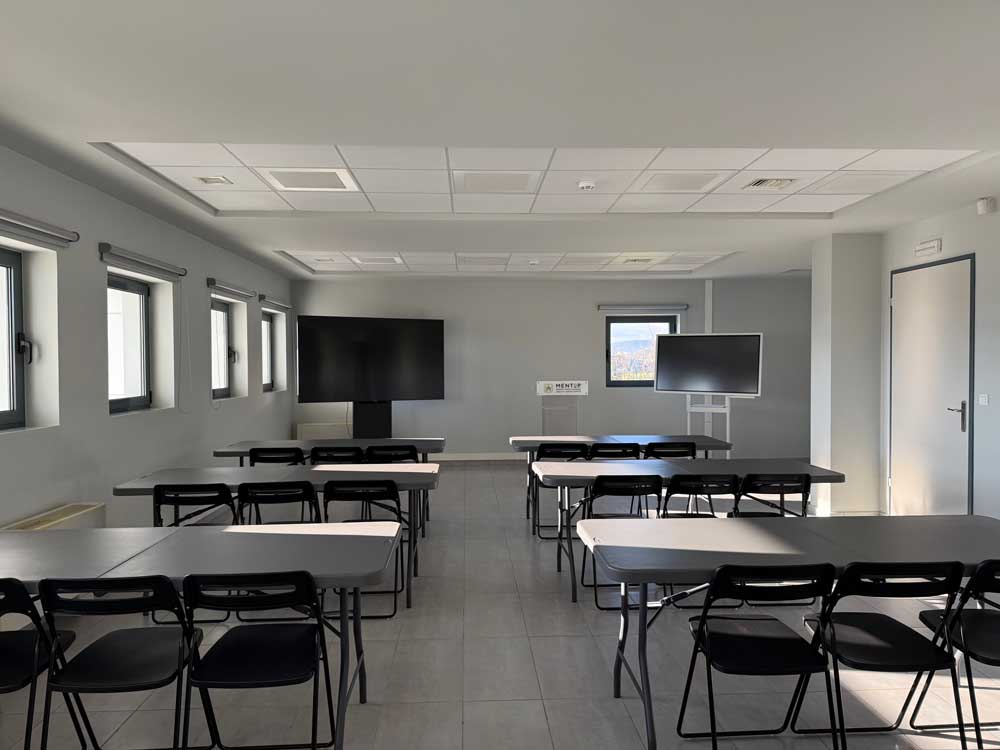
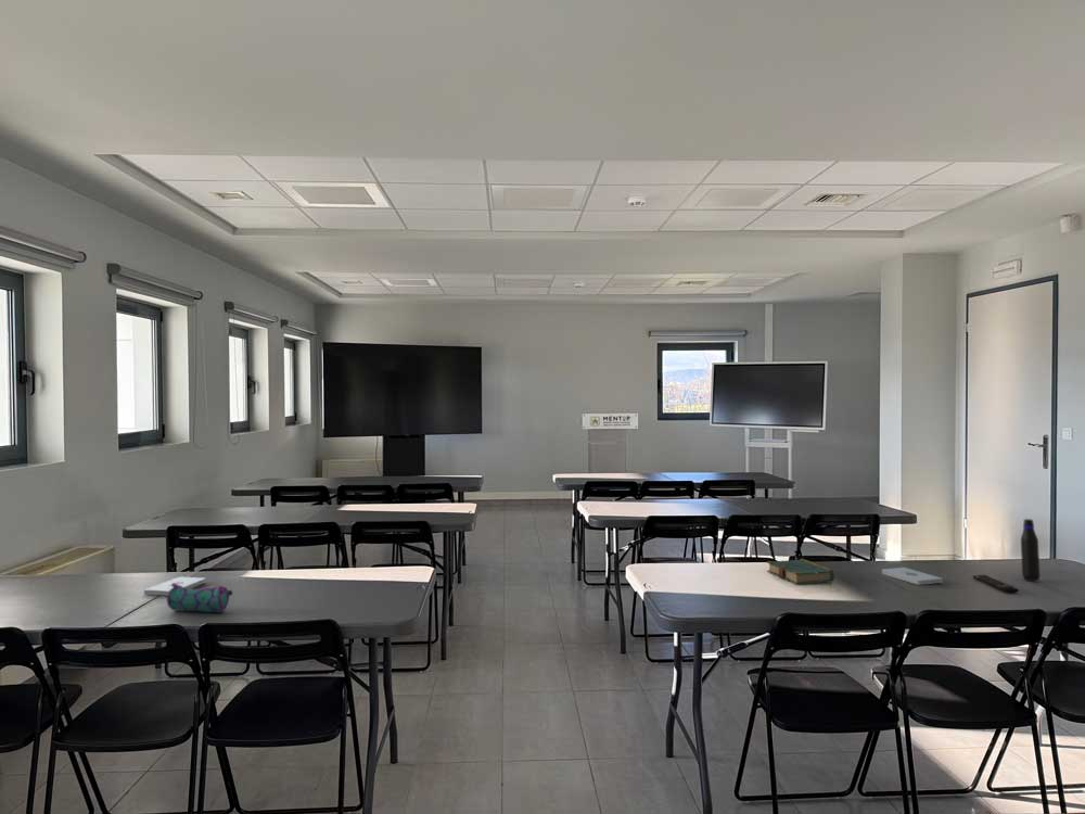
+ notepad [143,576,206,596]
+ remote control [972,574,1020,594]
+ notepad [881,567,944,586]
+ pencil case [166,583,233,613]
+ water bottle [1020,518,1042,582]
+ book [766,558,835,585]
